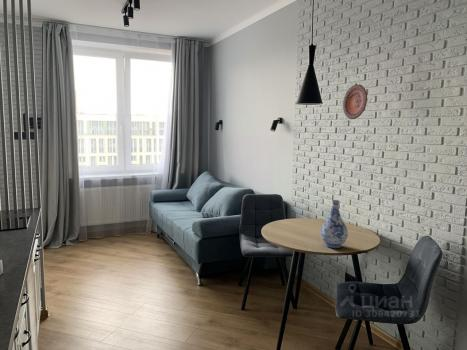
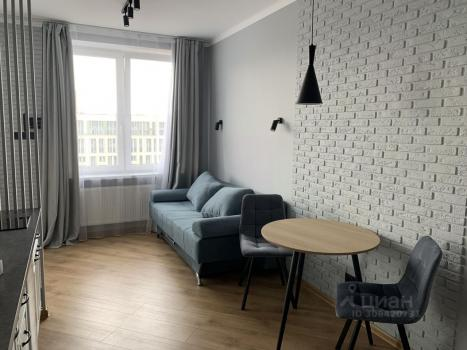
- decorative plate [342,84,368,120]
- vase [320,199,349,249]
